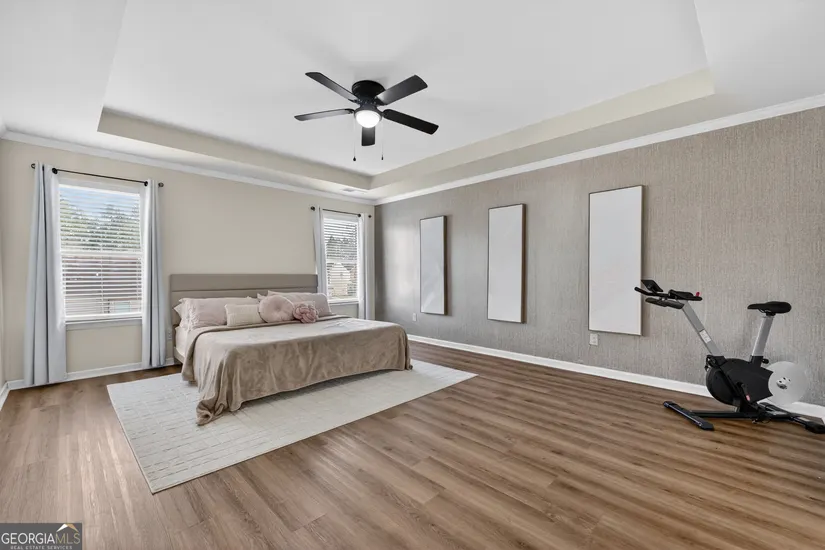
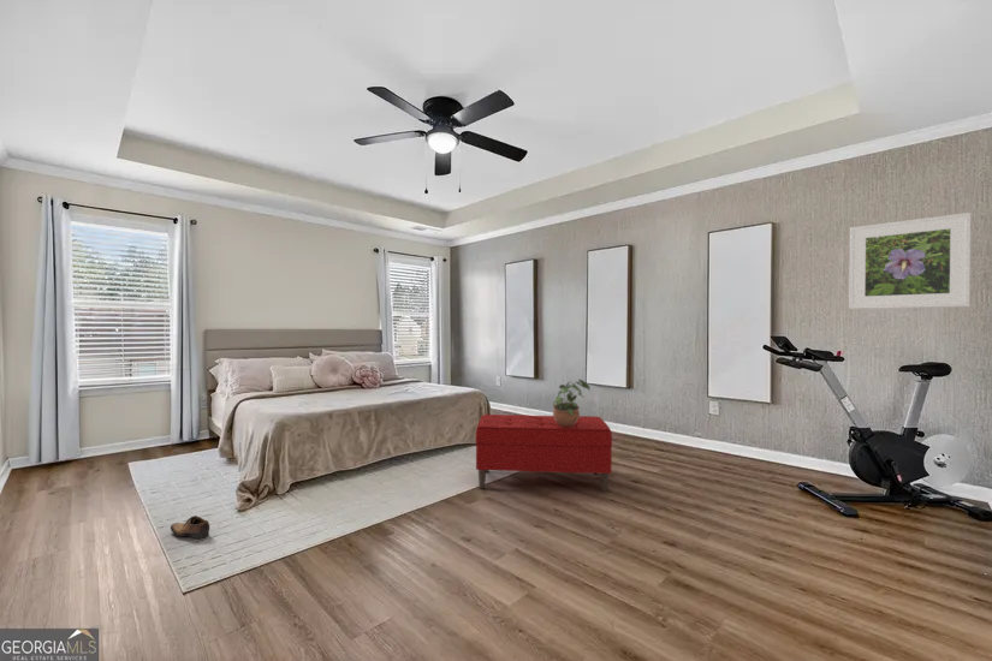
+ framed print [848,212,972,310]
+ shoe [170,514,210,540]
+ bench [475,413,613,494]
+ potted plant [552,379,590,427]
